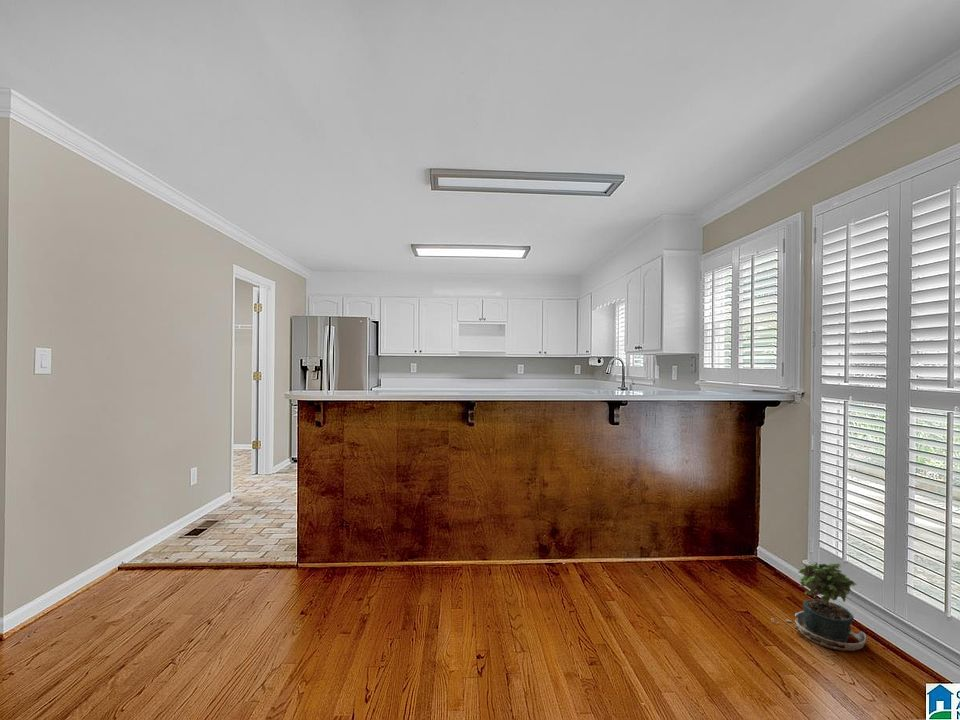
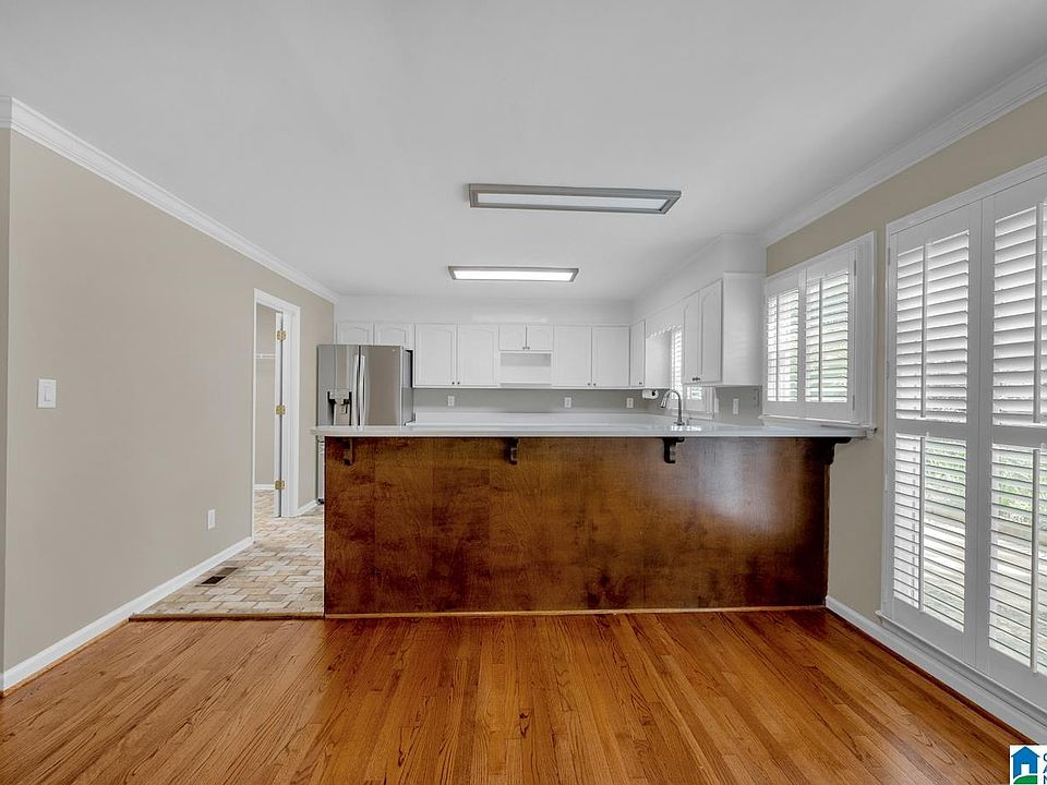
- potted plant [771,560,868,653]
